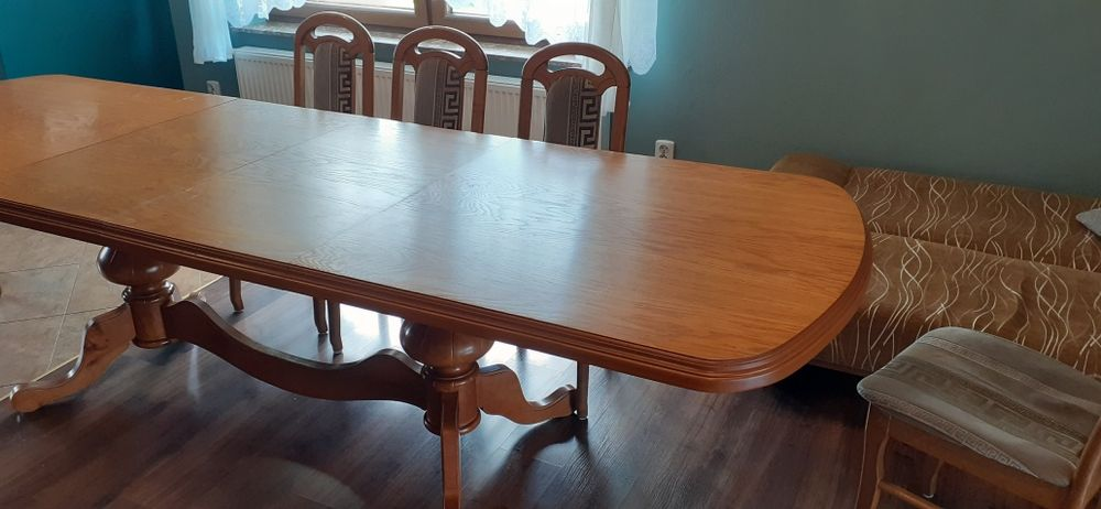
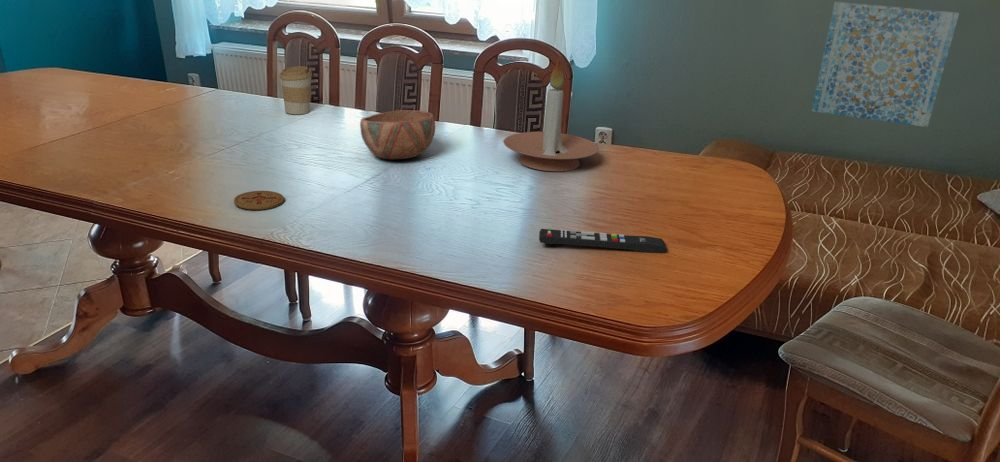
+ remote control [538,228,668,254]
+ wall art [810,0,960,128]
+ bowl [359,109,436,160]
+ coffee cup [279,65,313,115]
+ coaster [233,190,285,211]
+ candle holder [503,58,600,172]
